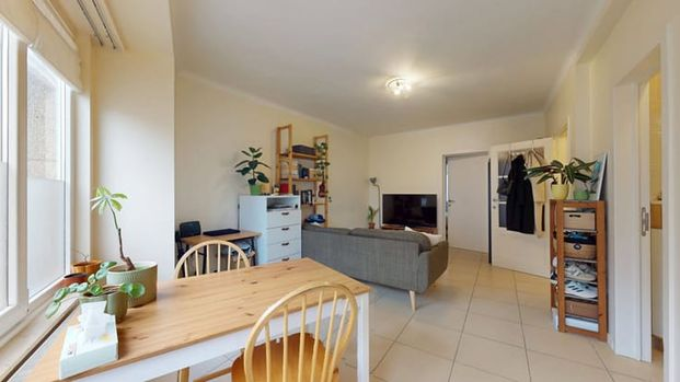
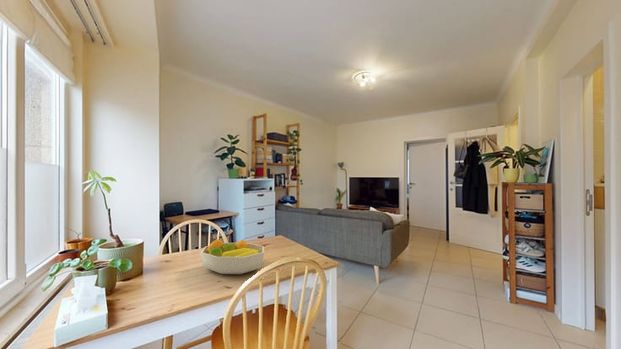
+ fruit bowl [199,238,265,275]
